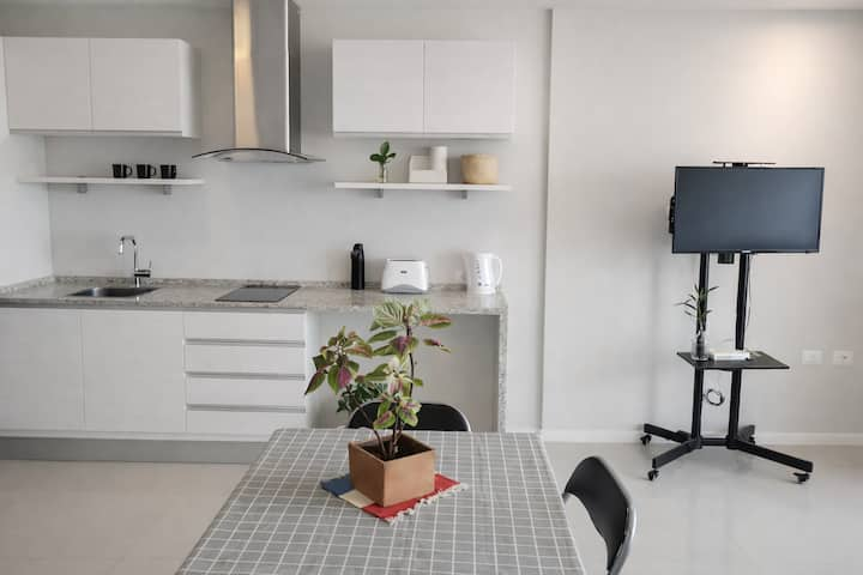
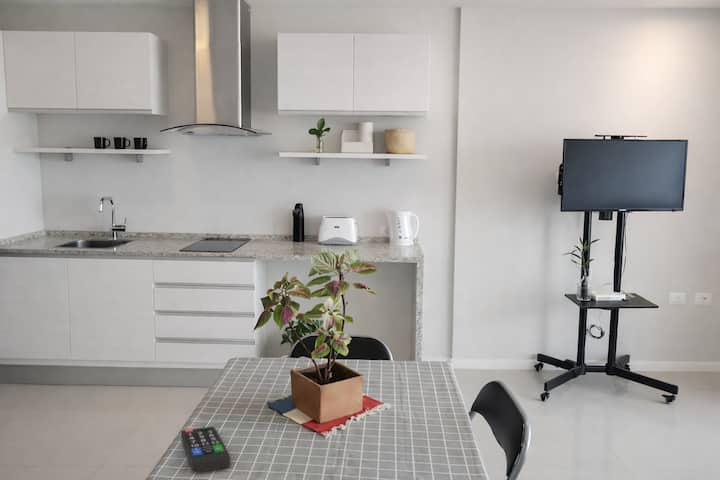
+ remote control [180,426,231,473]
